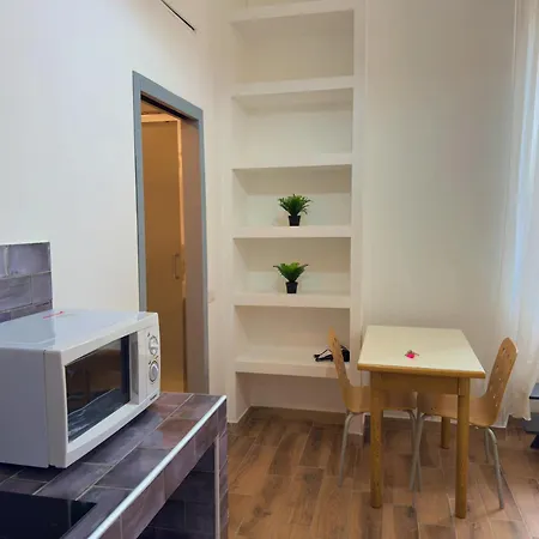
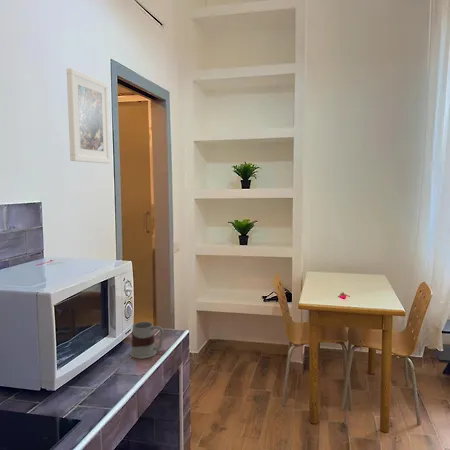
+ mug [129,321,164,360]
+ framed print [66,67,112,164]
